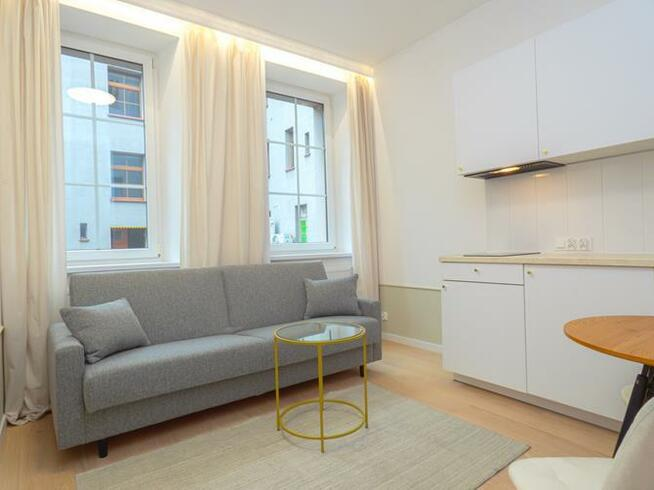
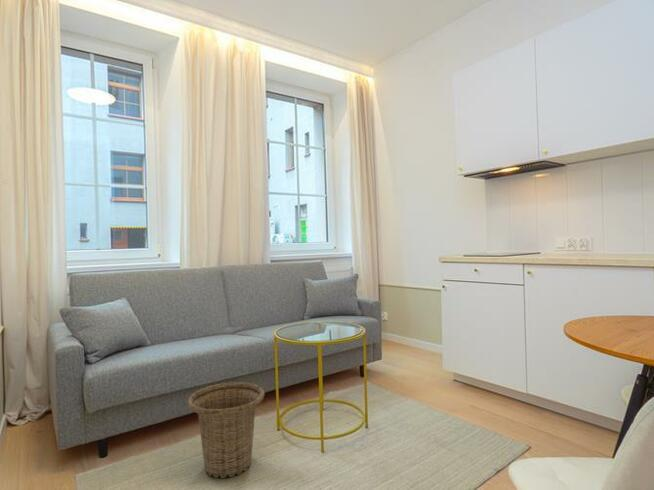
+ basket [187,381,265,479]
